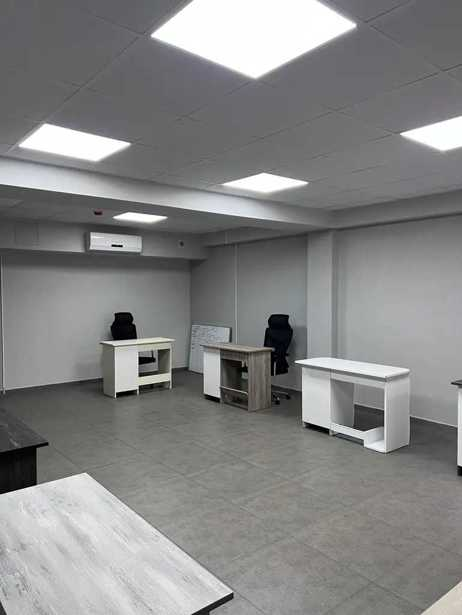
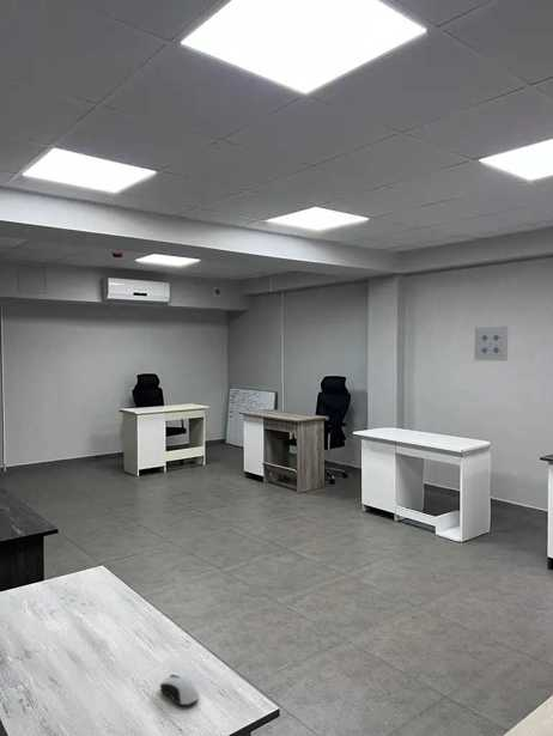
+ computer mouse [159,673,200,707]
+ wall art [473,326,509,363]
